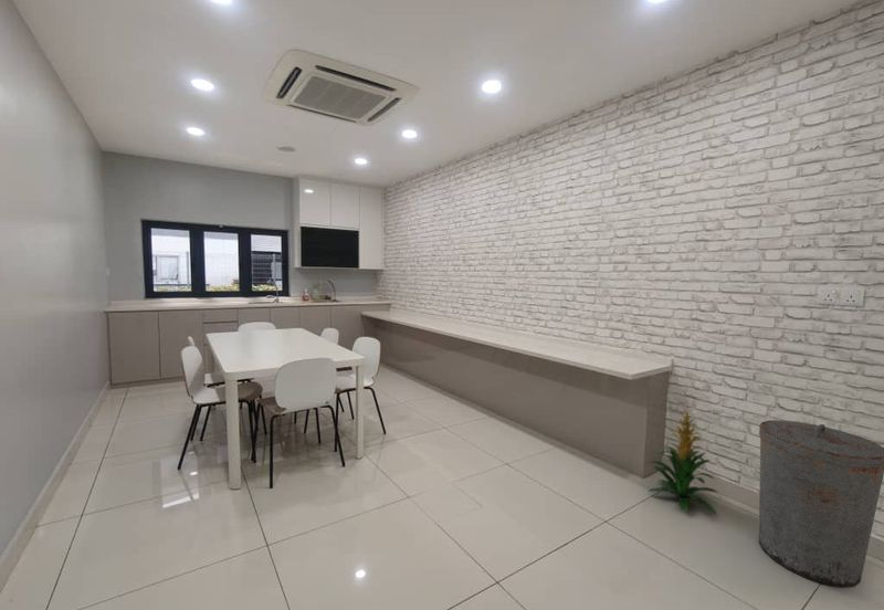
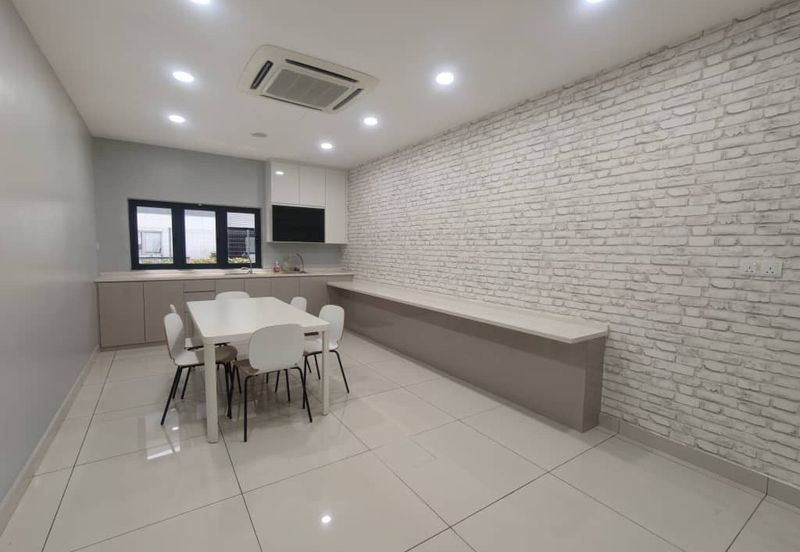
- trash can [758,419,884,589]
- indoor plant [646,407,718,515]
